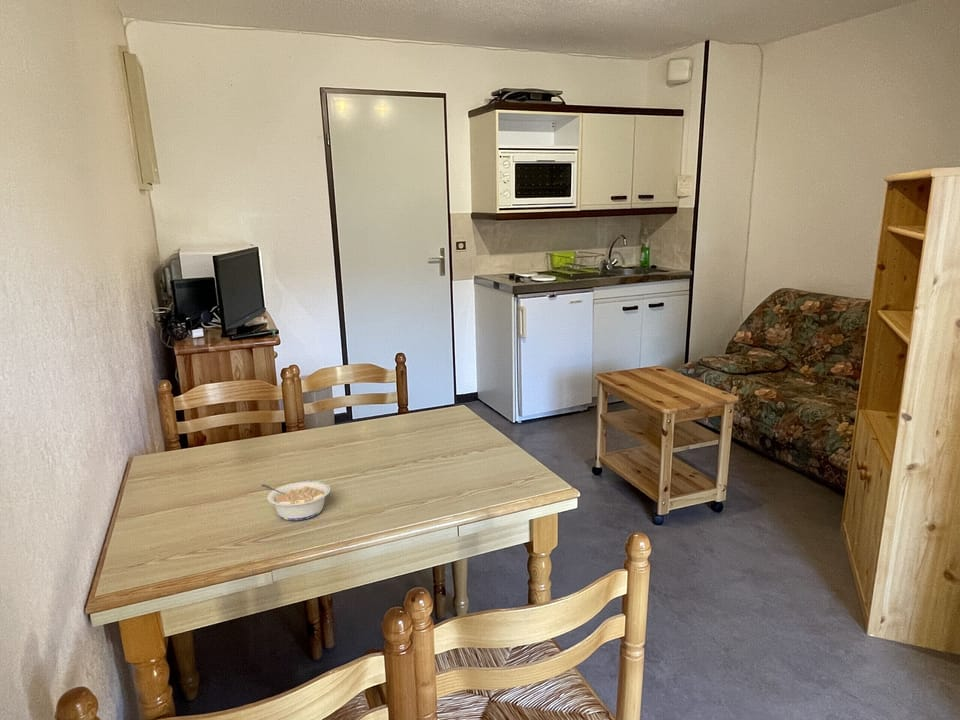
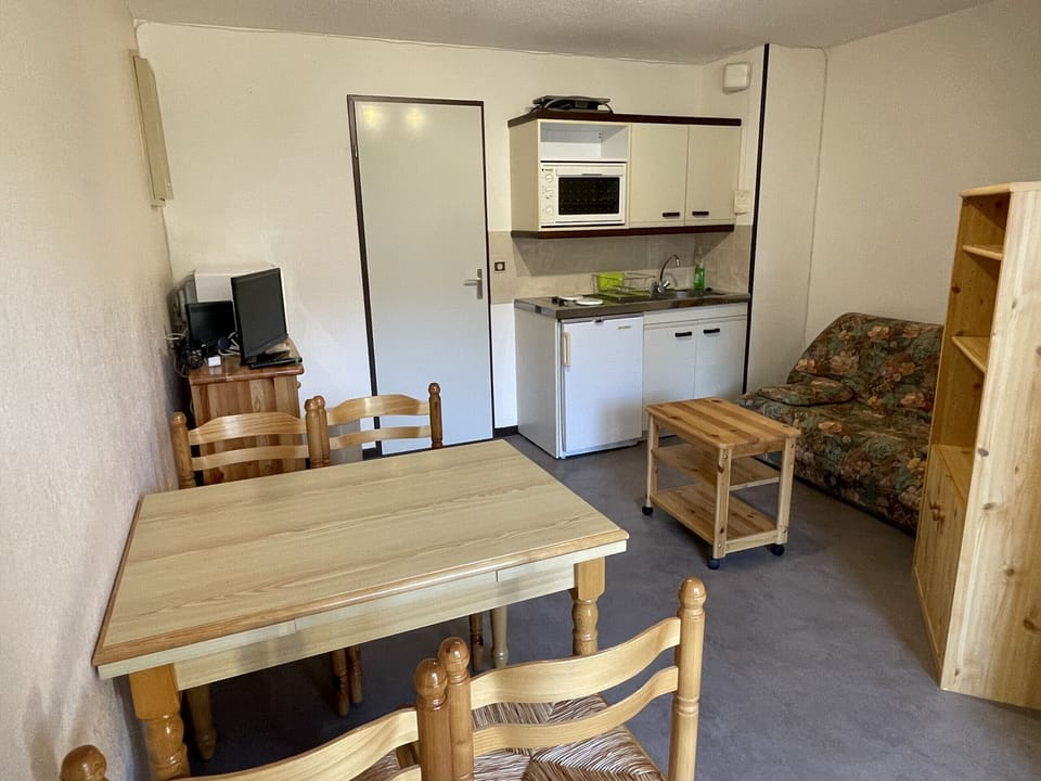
- legume [260,480,331,522]
